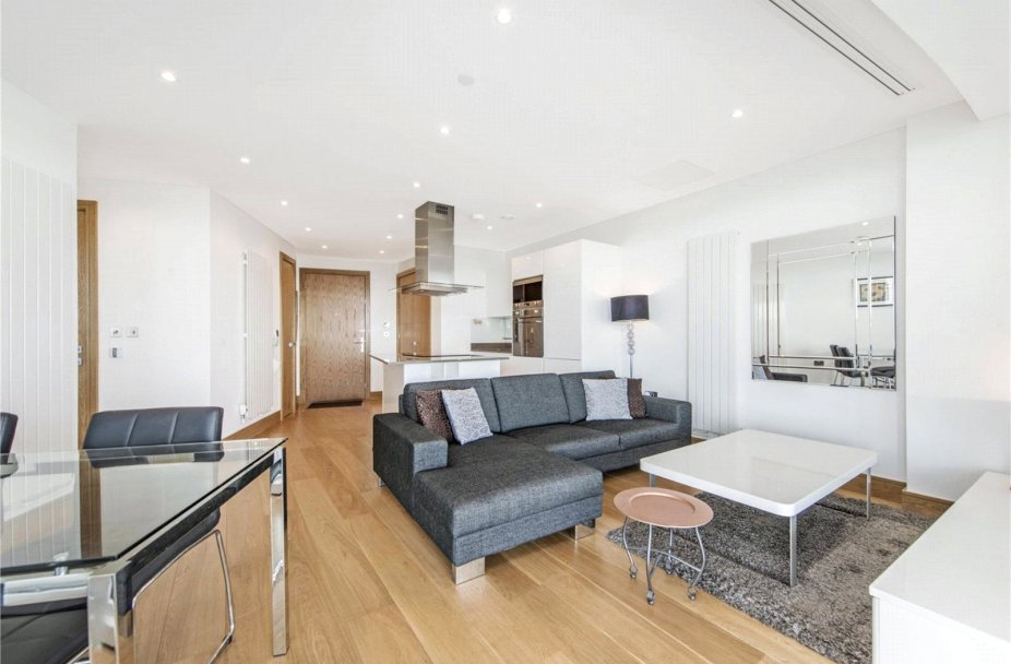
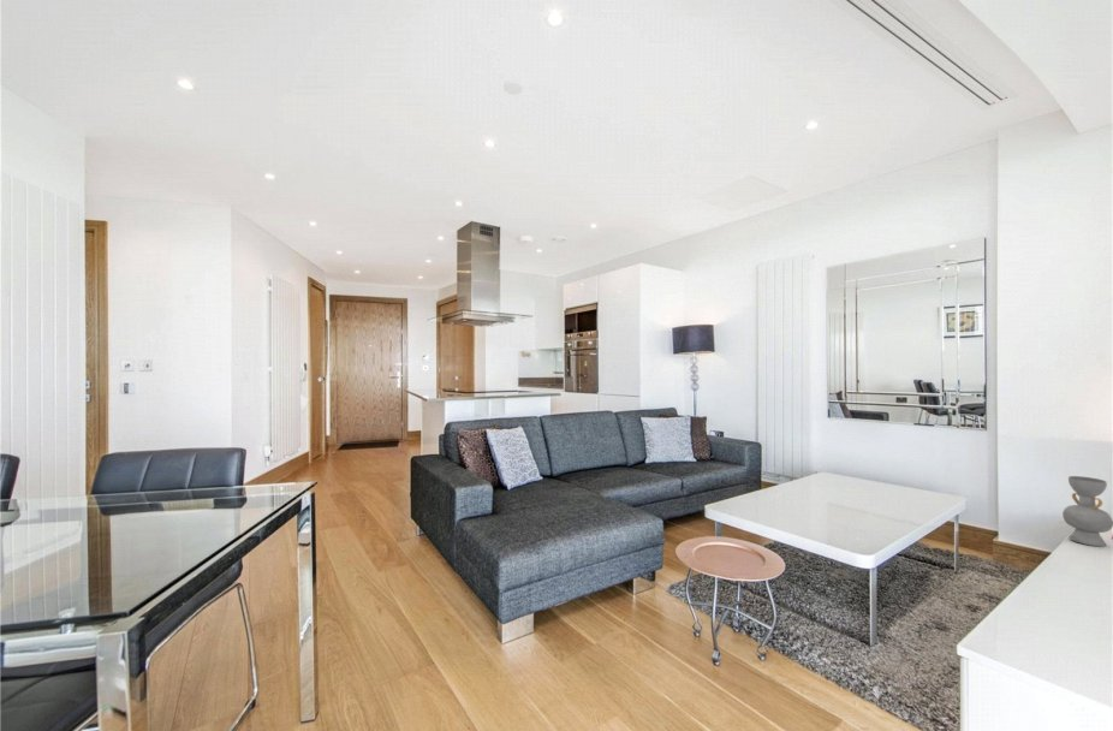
+ decorative vase [1061,475,1113,547]
